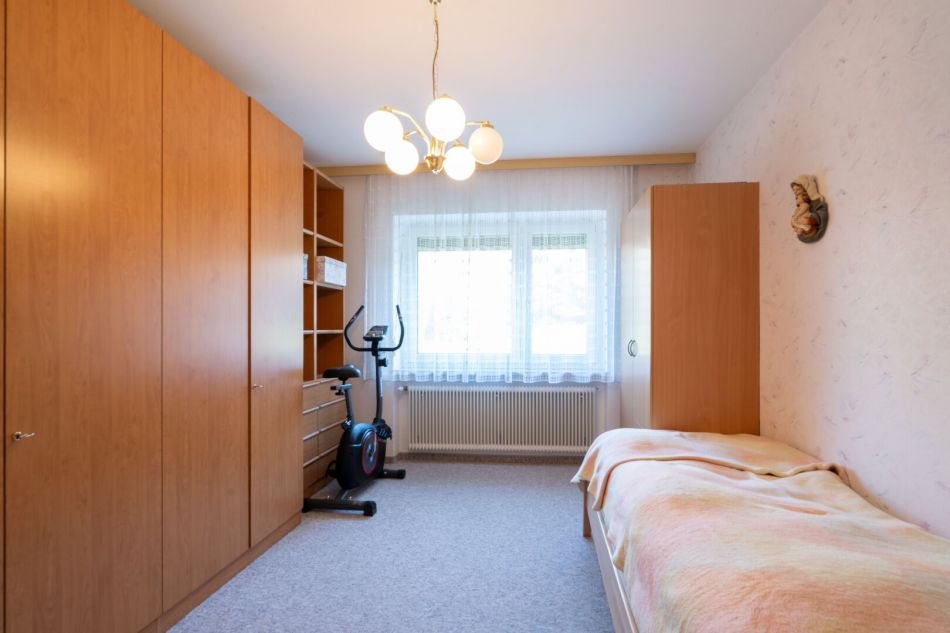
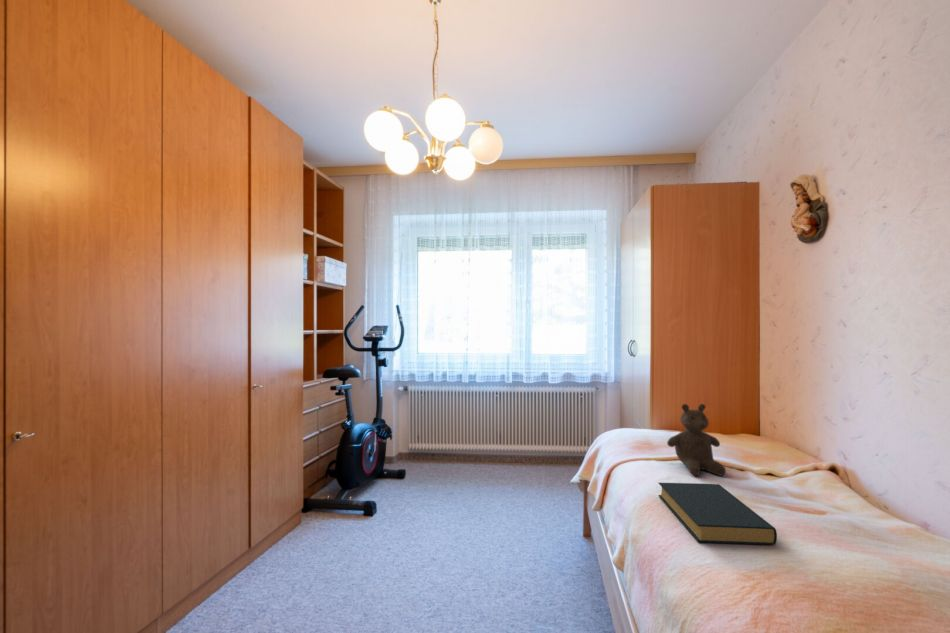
+ hardback book [657,482,778,546]
+ teddy bear [666,403,727,477]
